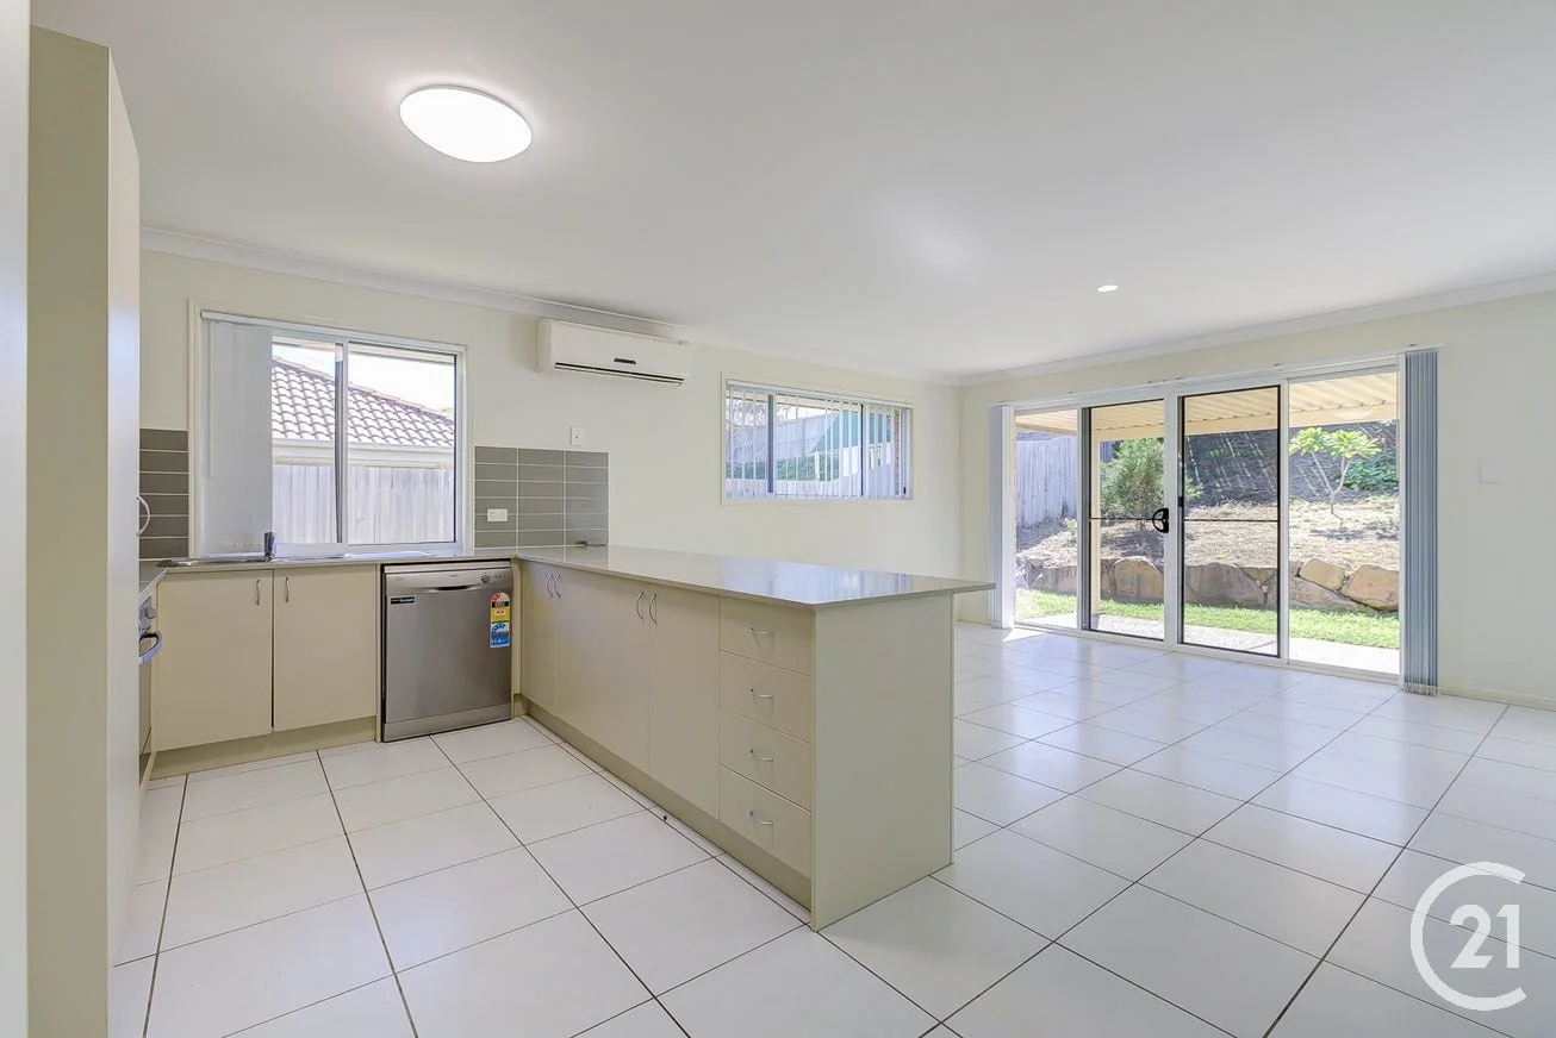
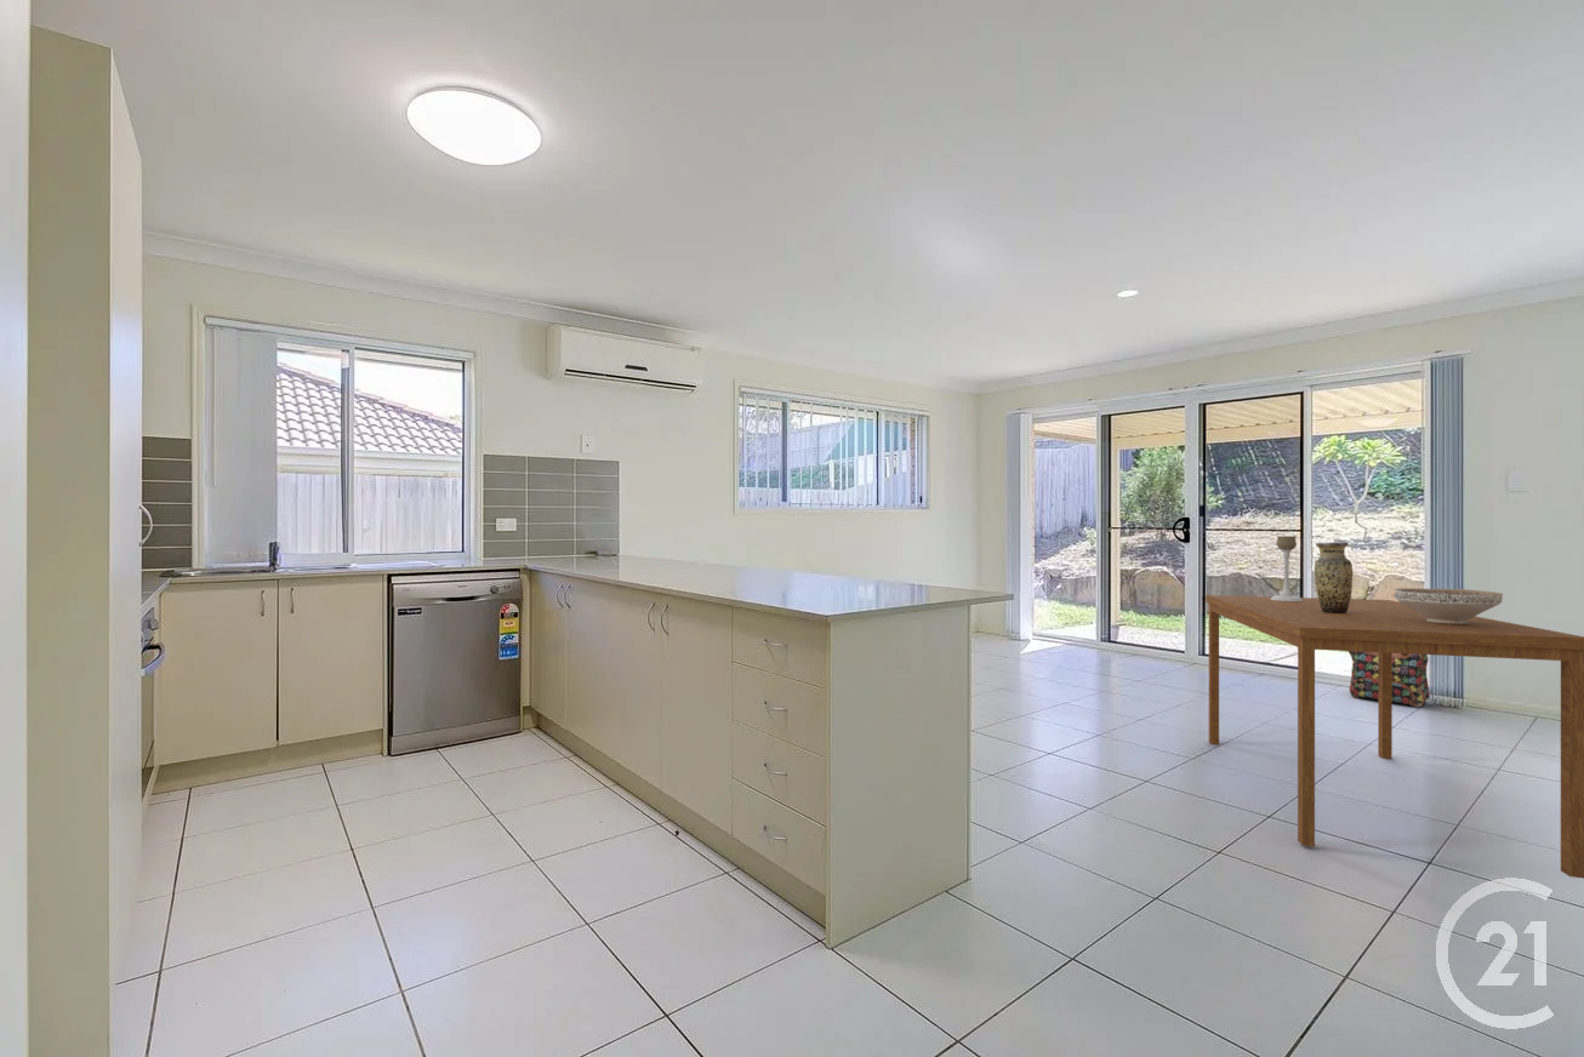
+ decorative bowl [1394,587,1504,624]
+ vase [1314,542,1354,613]
+ backpack [1347,651,1431,708]
+ candle holder [1271,535,1303,601]
+ dining table [1204,594,1584,880]
